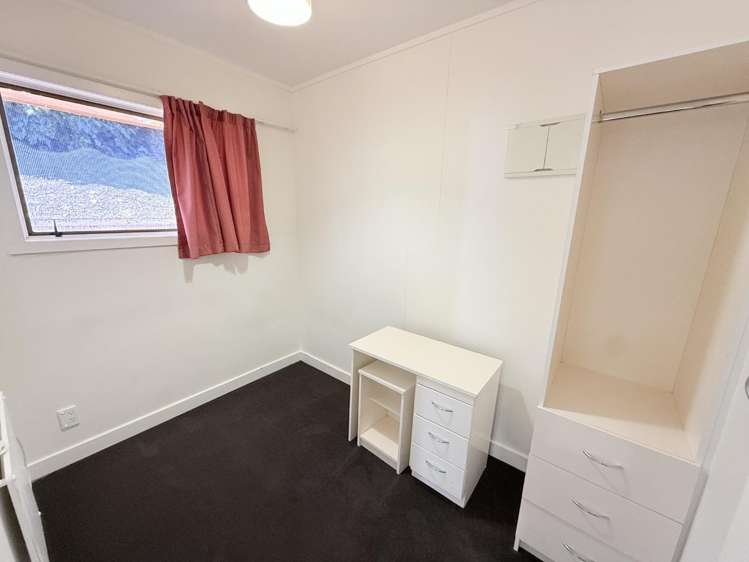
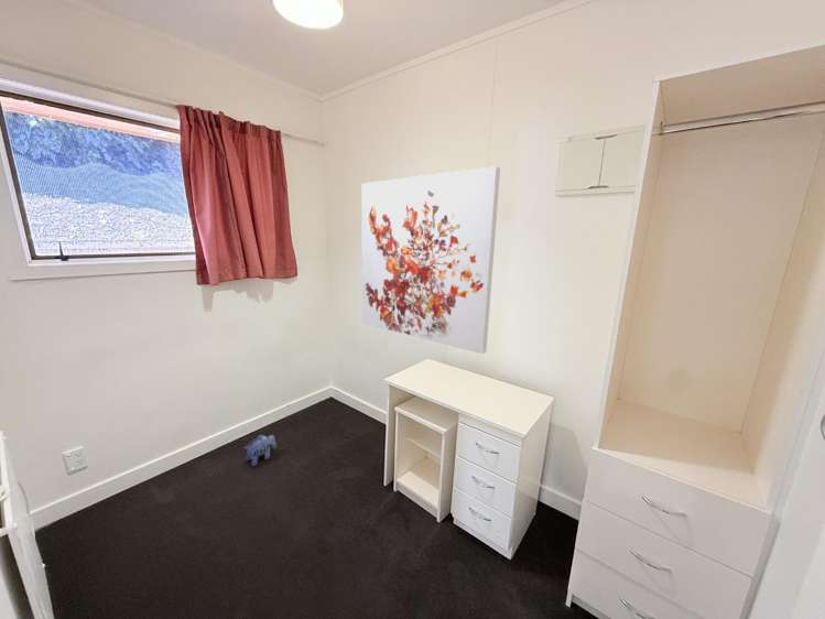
+ wall art [360,165,501,355]
+ plush toy [242,434,278,467]
